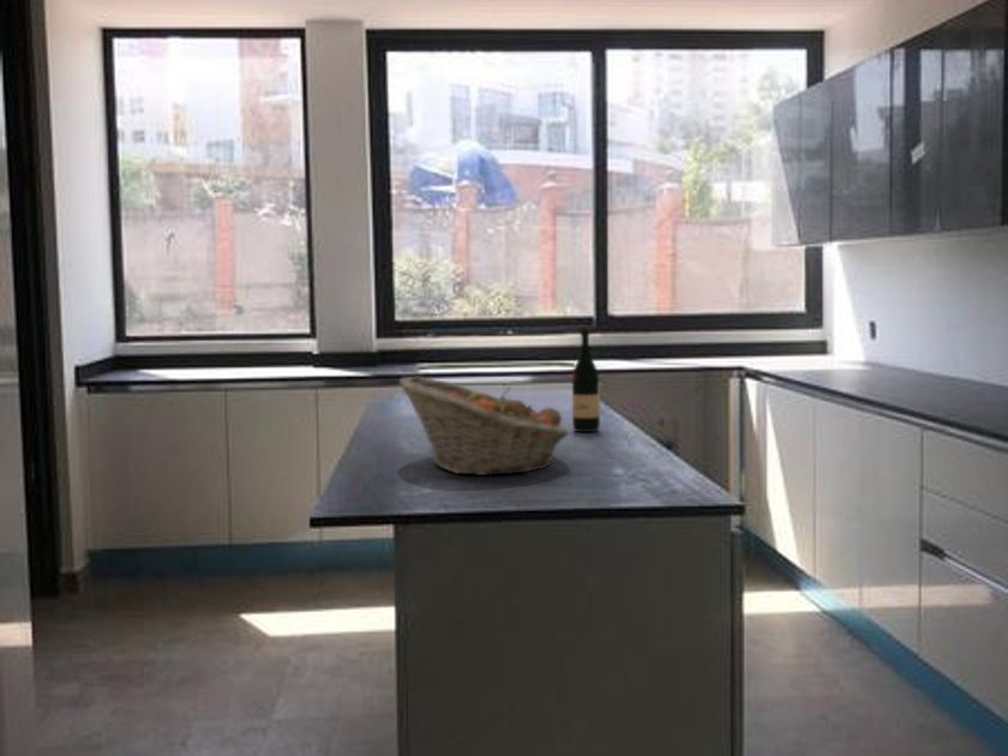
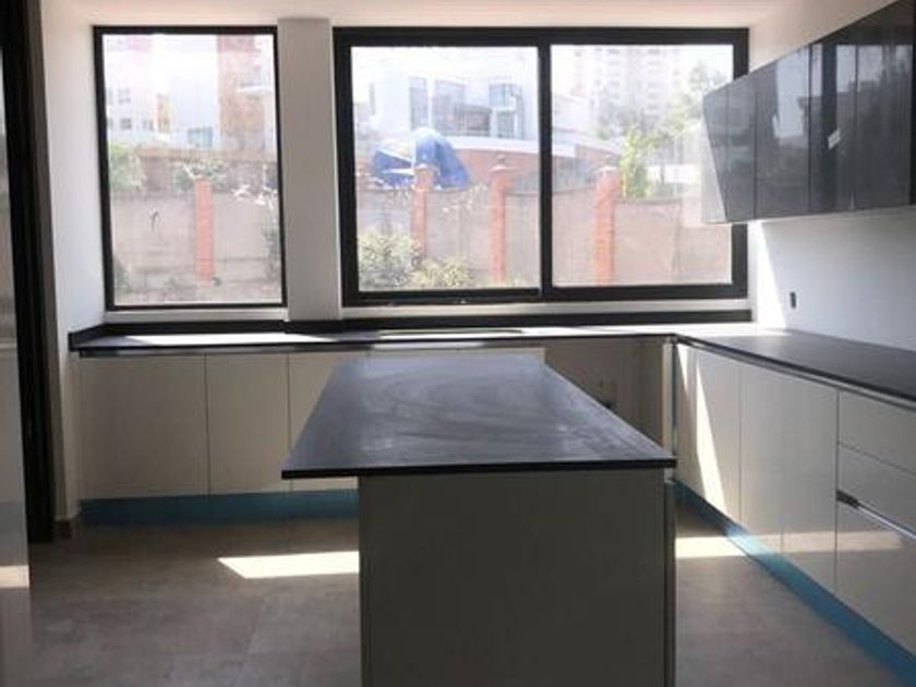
- wine bottle [571,325,601,433]
- fruit basket [397,374,570,476]
